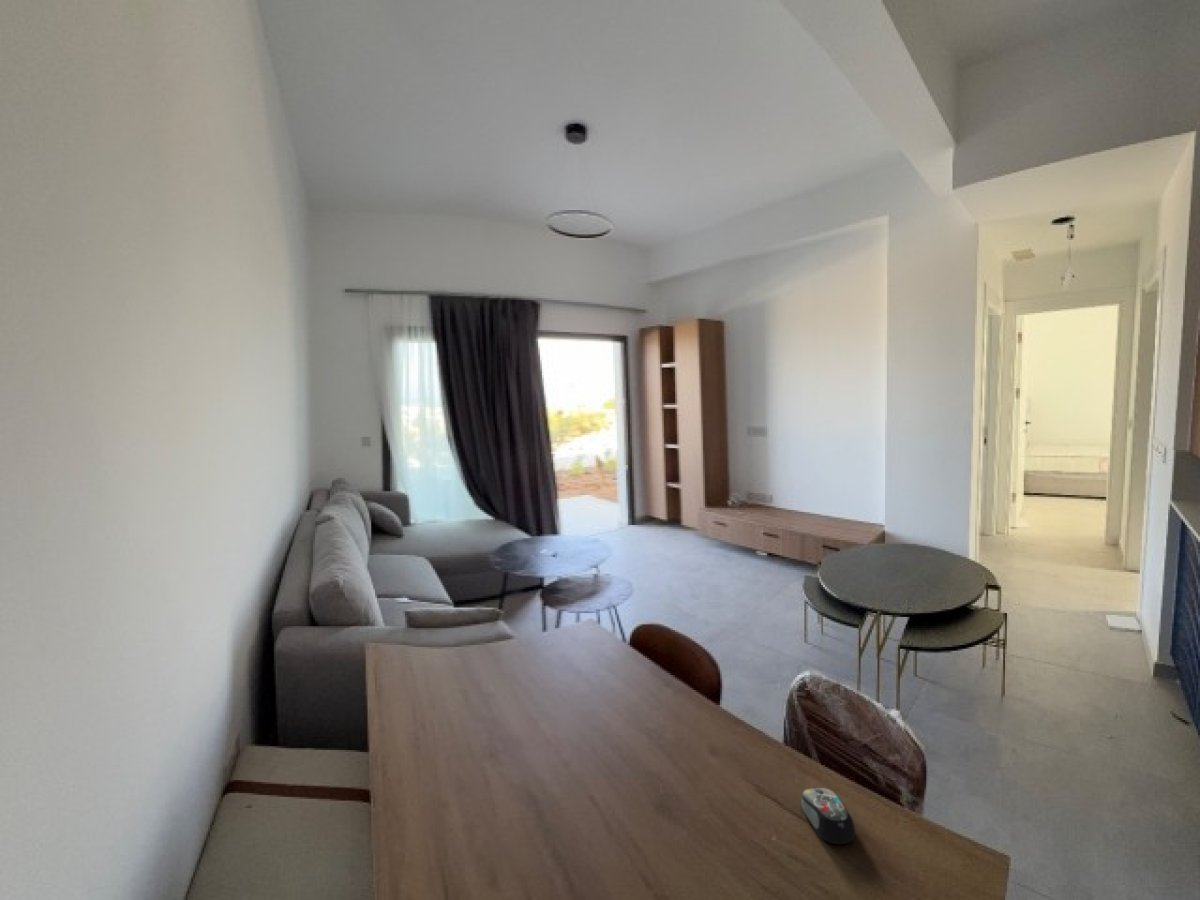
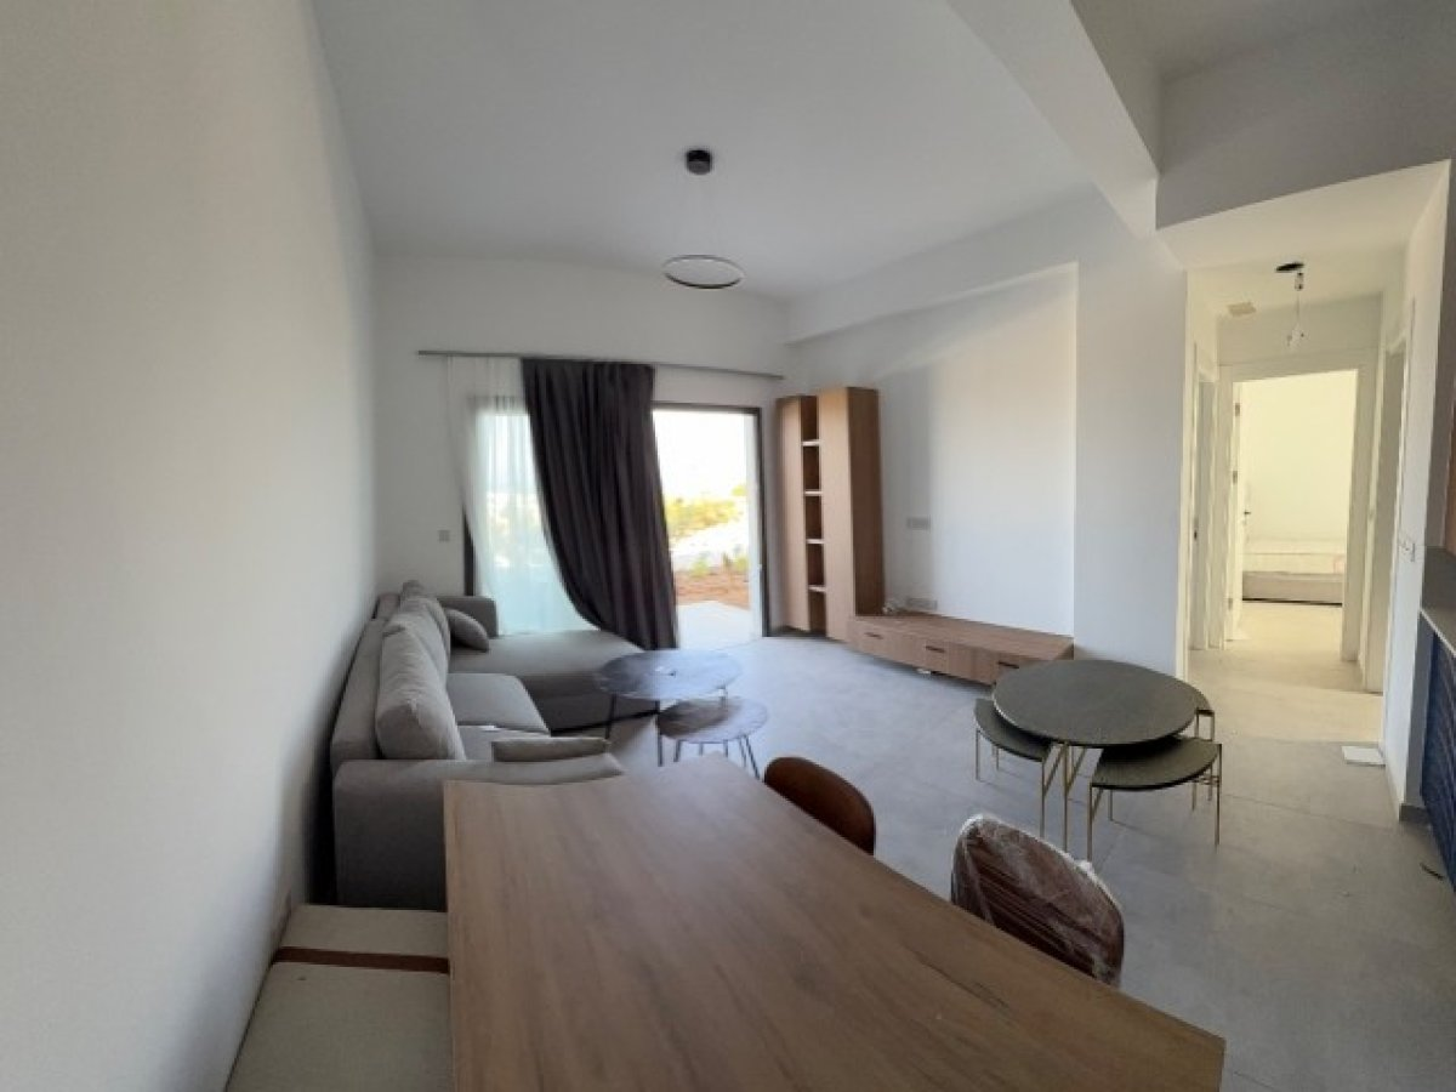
- computer mouse [800,787,856,845]
